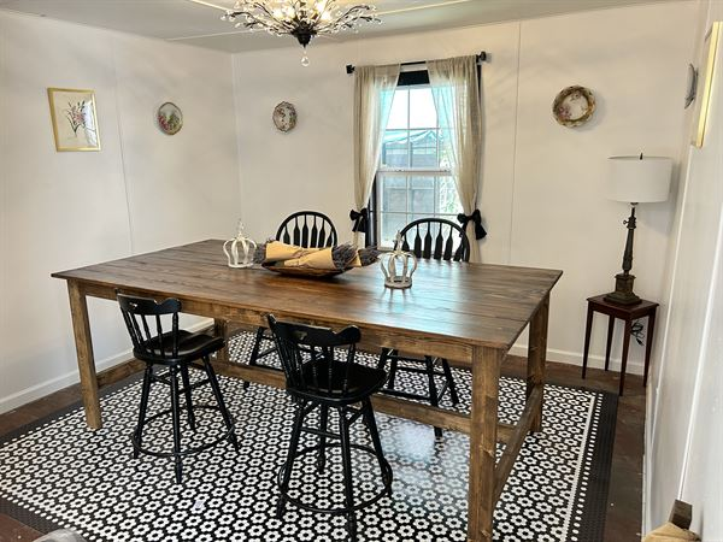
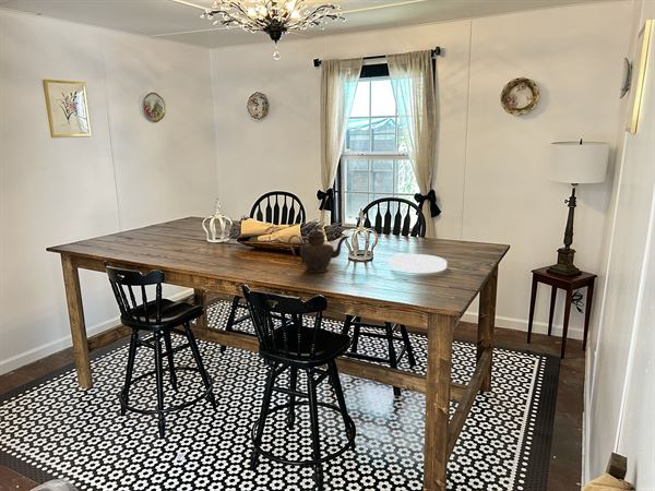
+ plate [389,253,448,274]
+ teapot [287,226,350,274]
